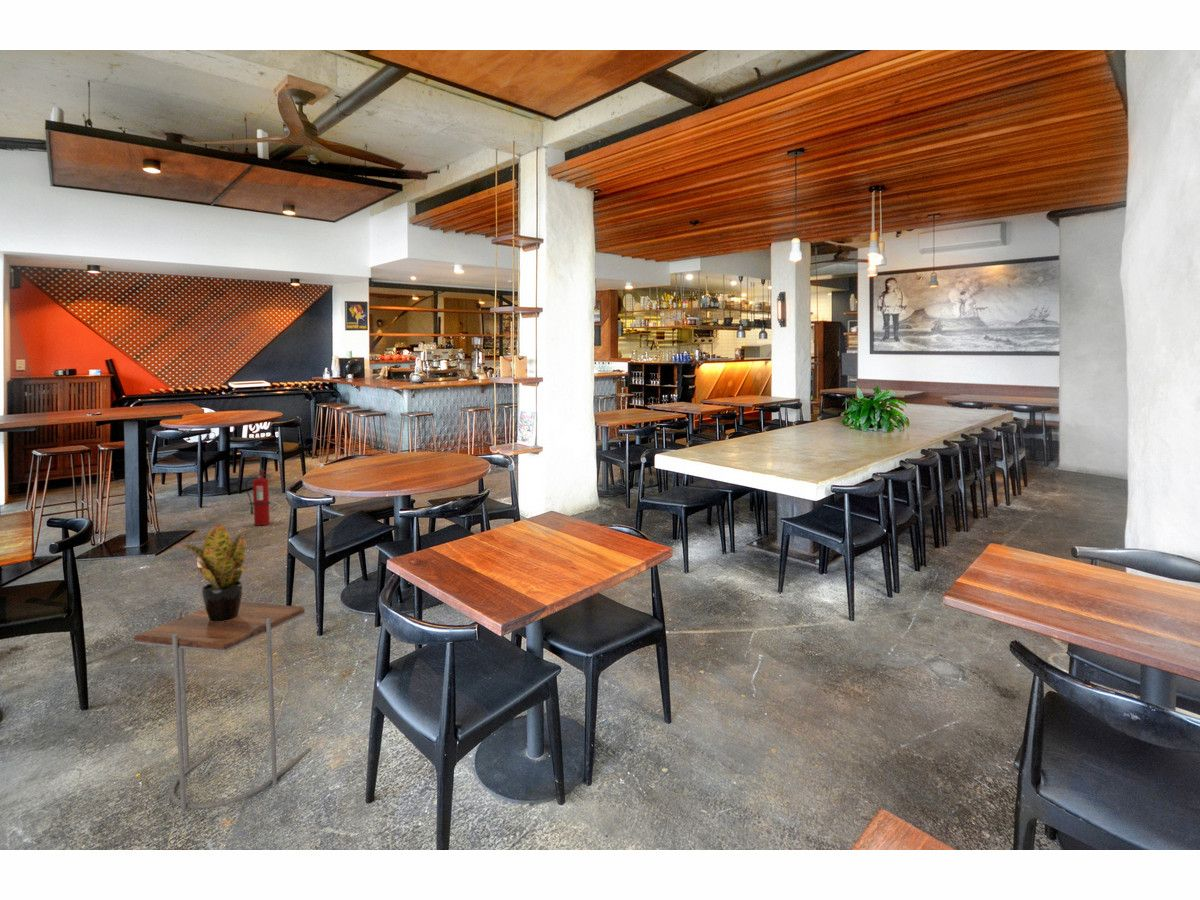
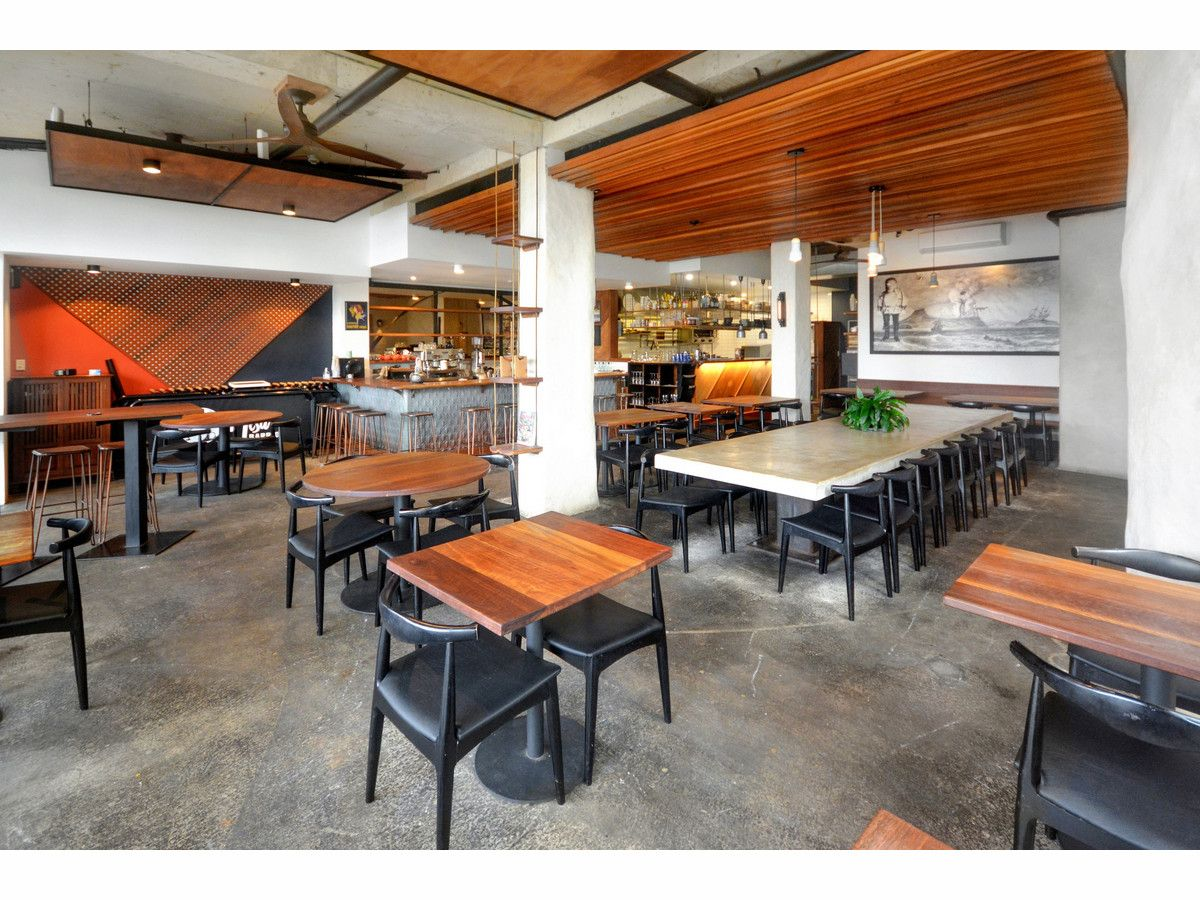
- fire extinguisher [244,468,272,526]
- potted plant [175,523,249,622]
- side table [133,601,312,813]
